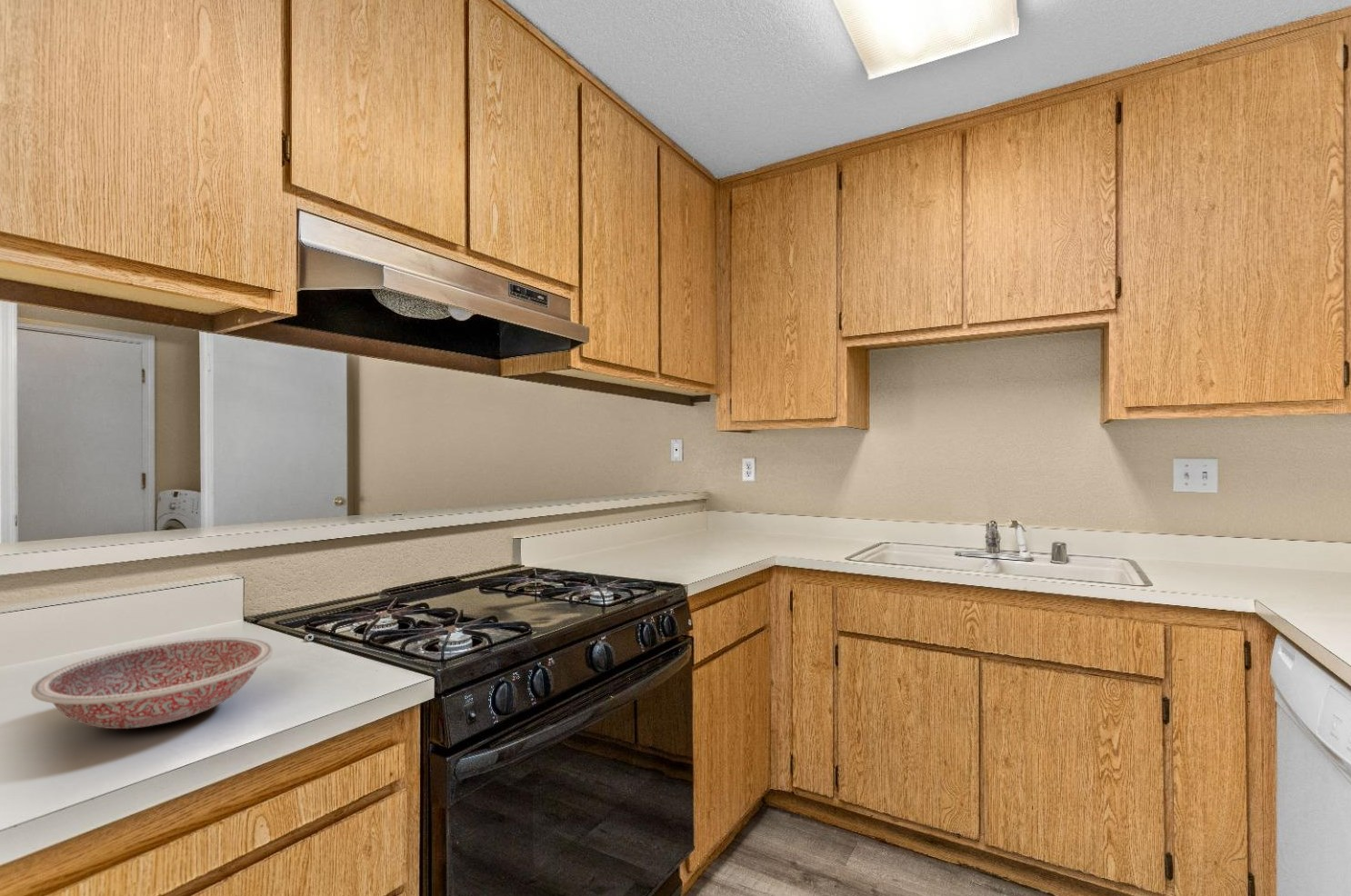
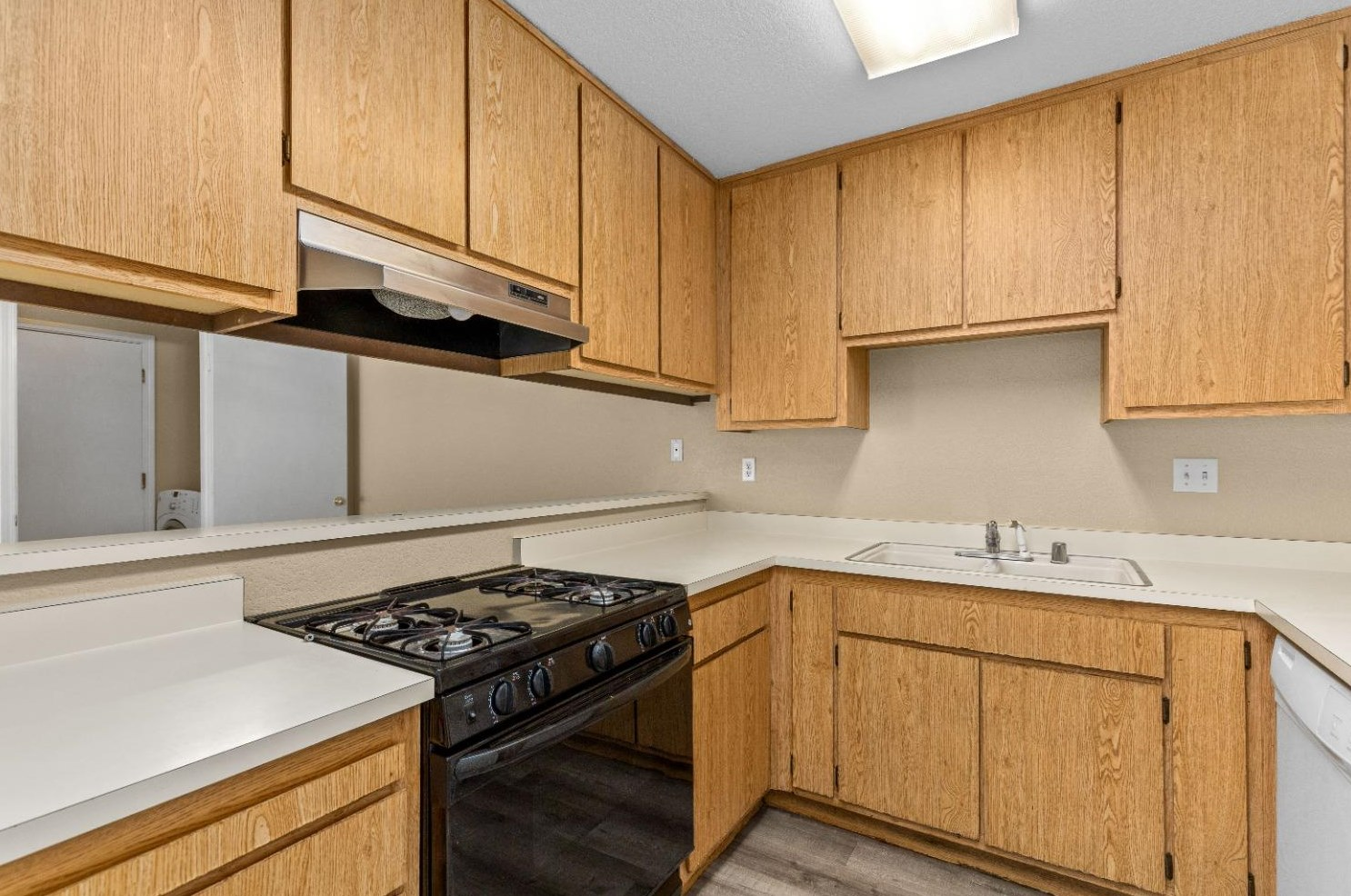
- bowl [30,636,274,730]
